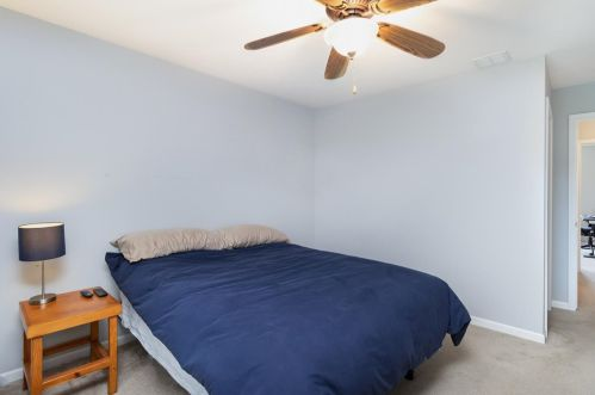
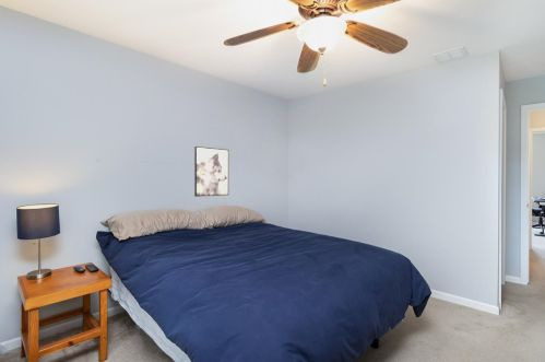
+ wall art [193,145,229,198]
